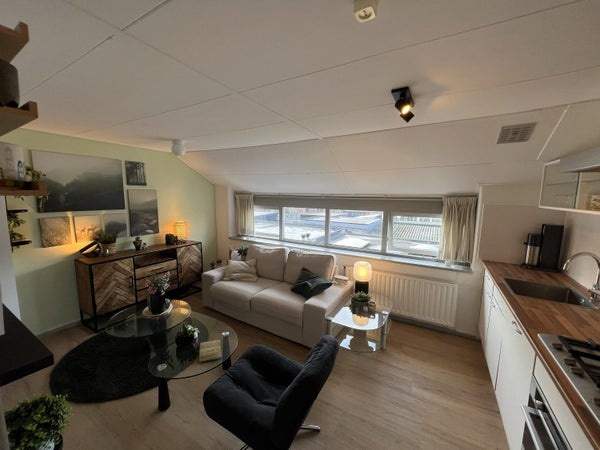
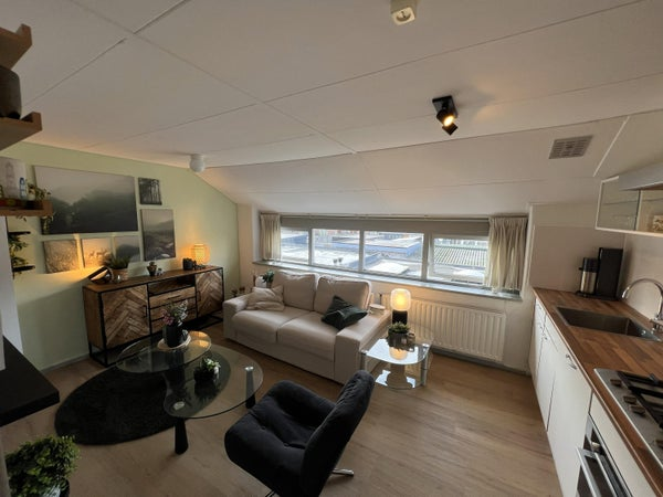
- diary [198,339,223,364]
